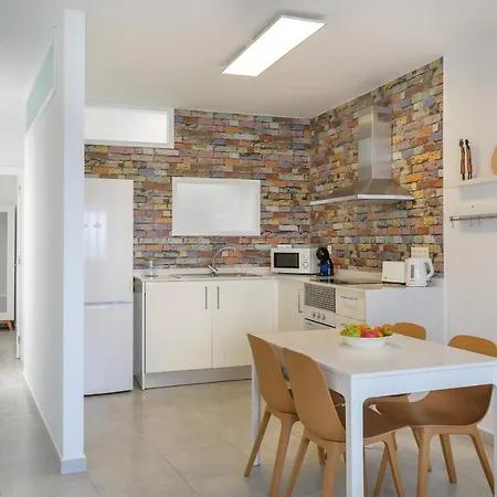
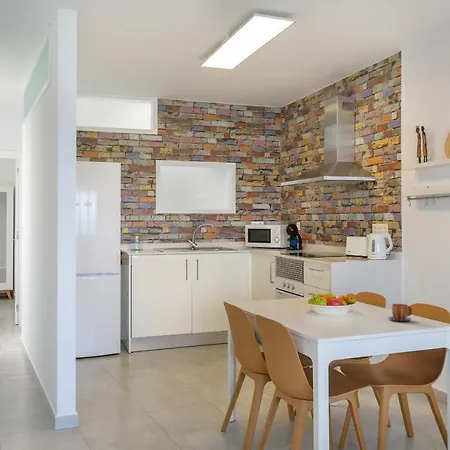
+ mug [388,303,413,322]
